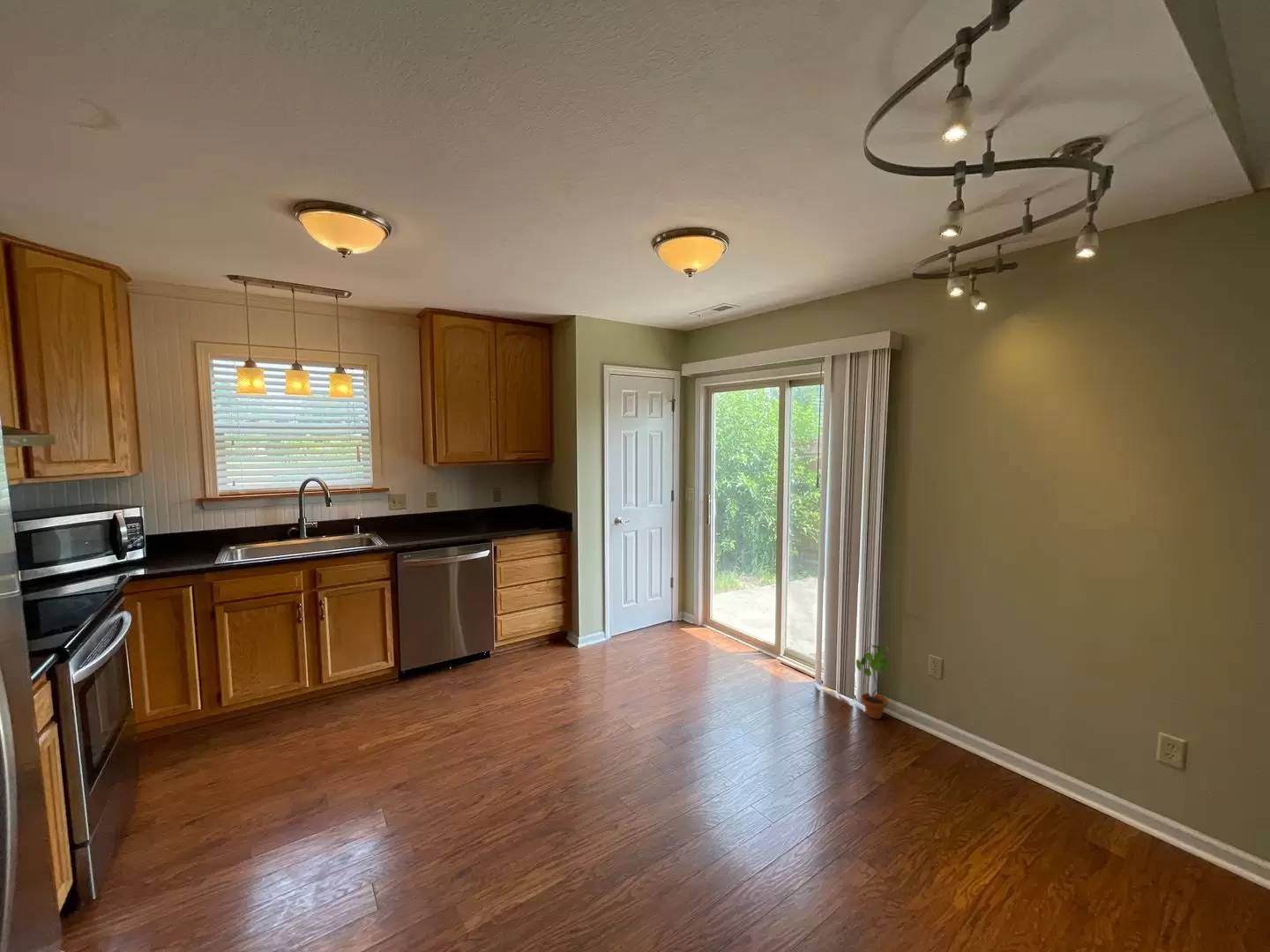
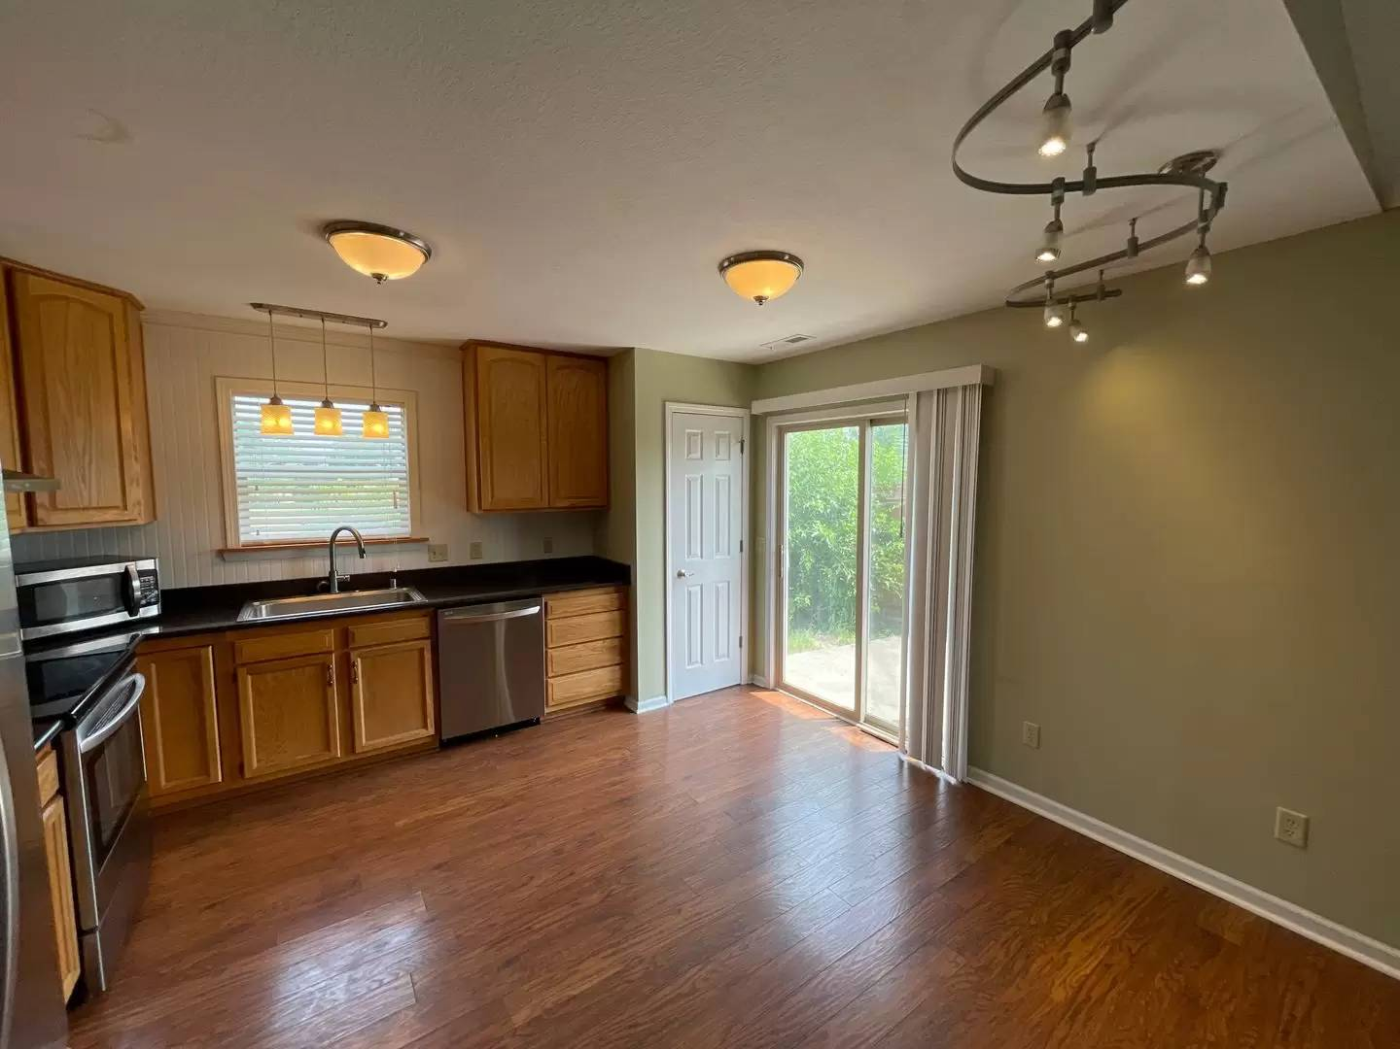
- potted plant [855,644,893,719]
